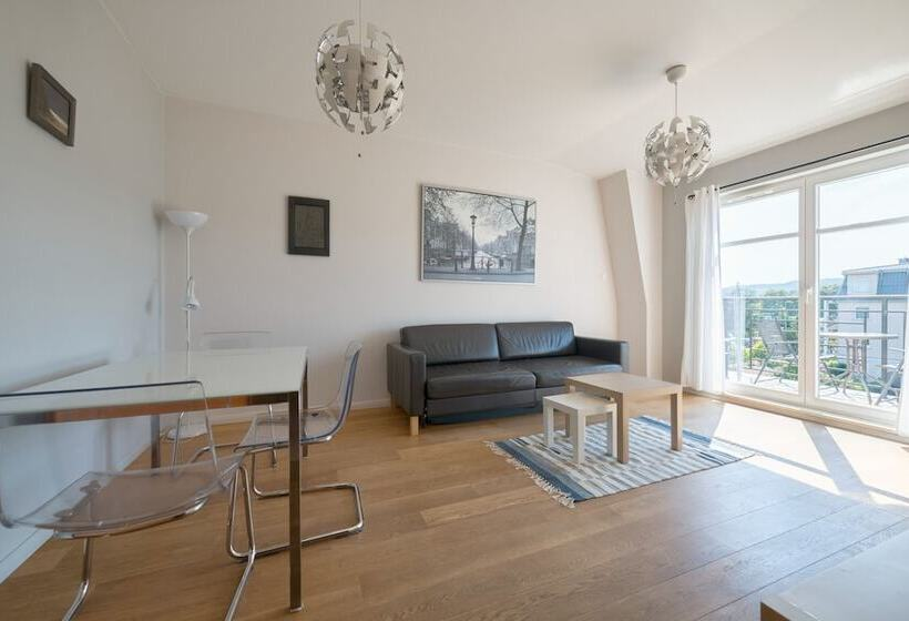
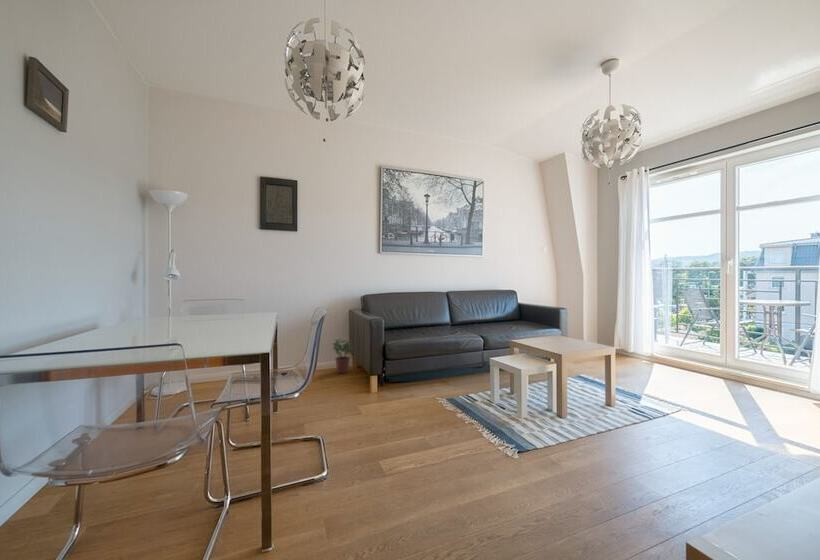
+ potted plant [331,338,354,374]
